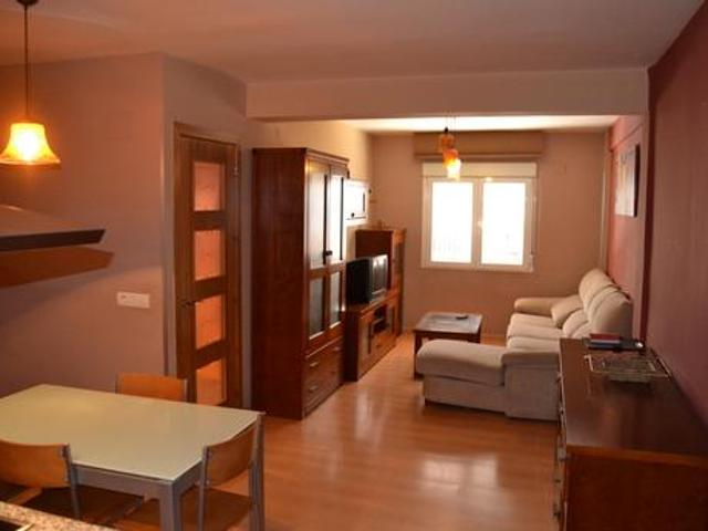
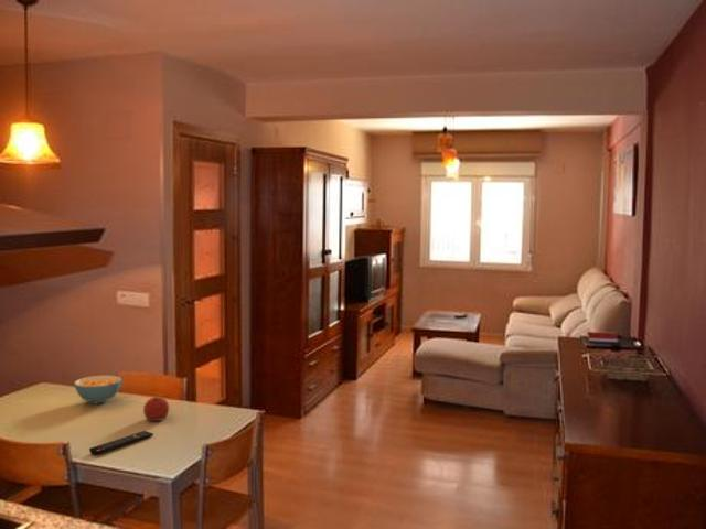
+ cereal bowl [73,375,124,404]
+ remote control [88,430,154,455]
+ fruit [142,395,170,422]
